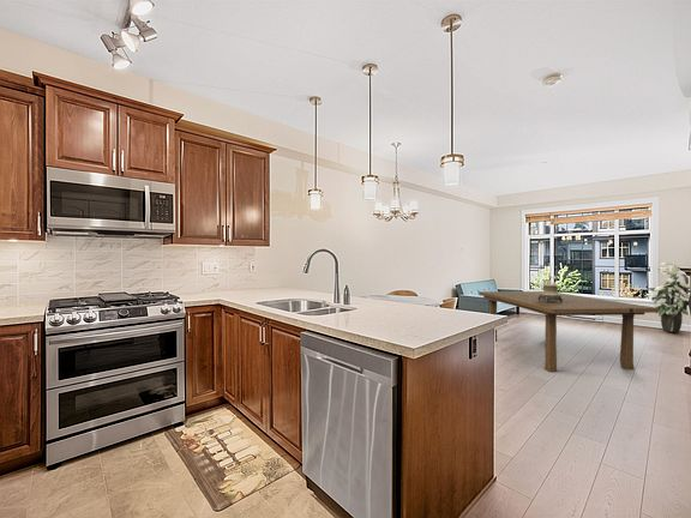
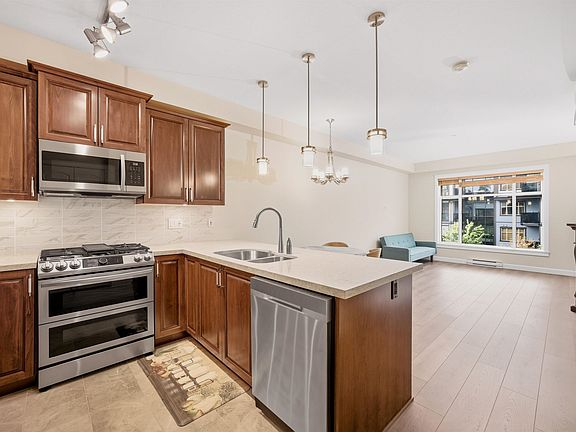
- indoor plant [647,261,691,335]
- decorative urn [537,275,563,303]
- dining table [477,290,657,373]
